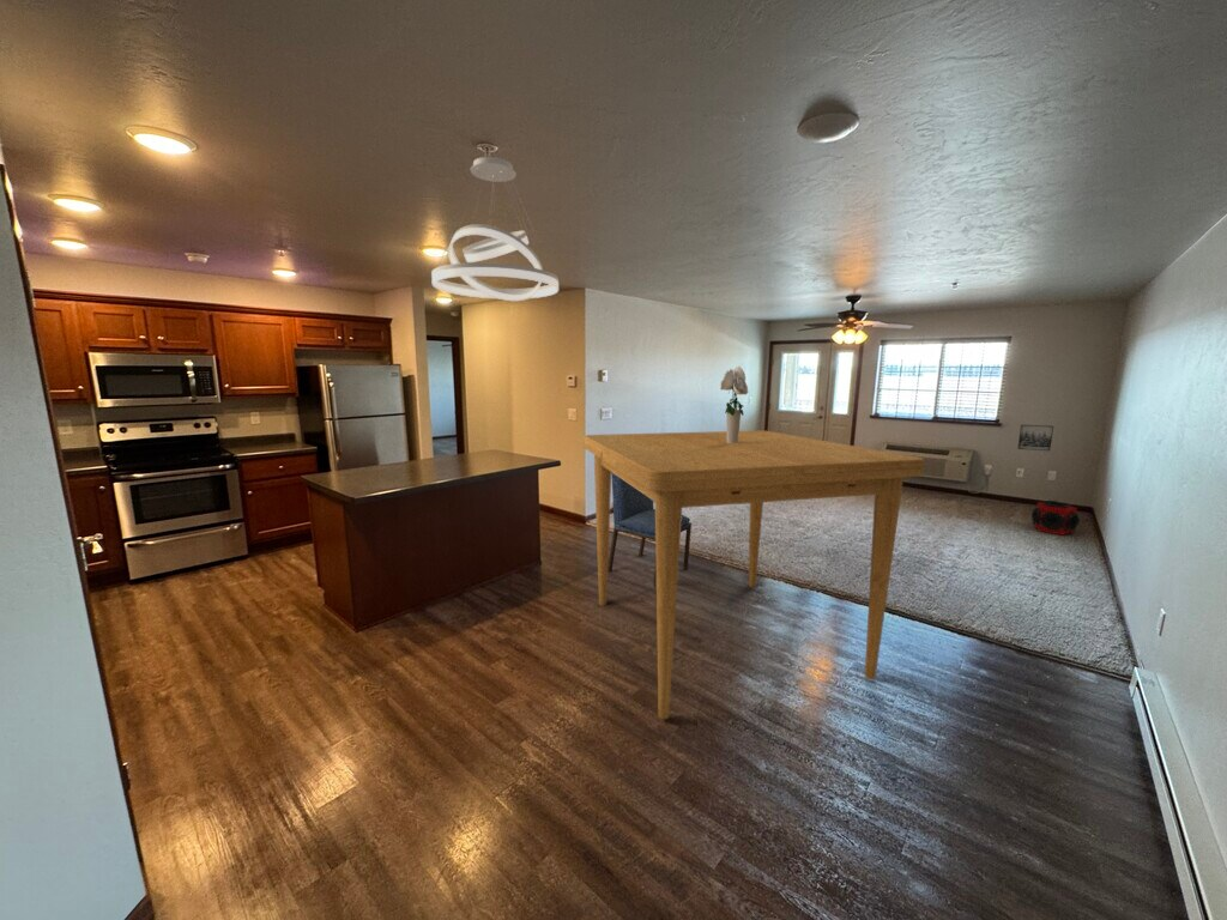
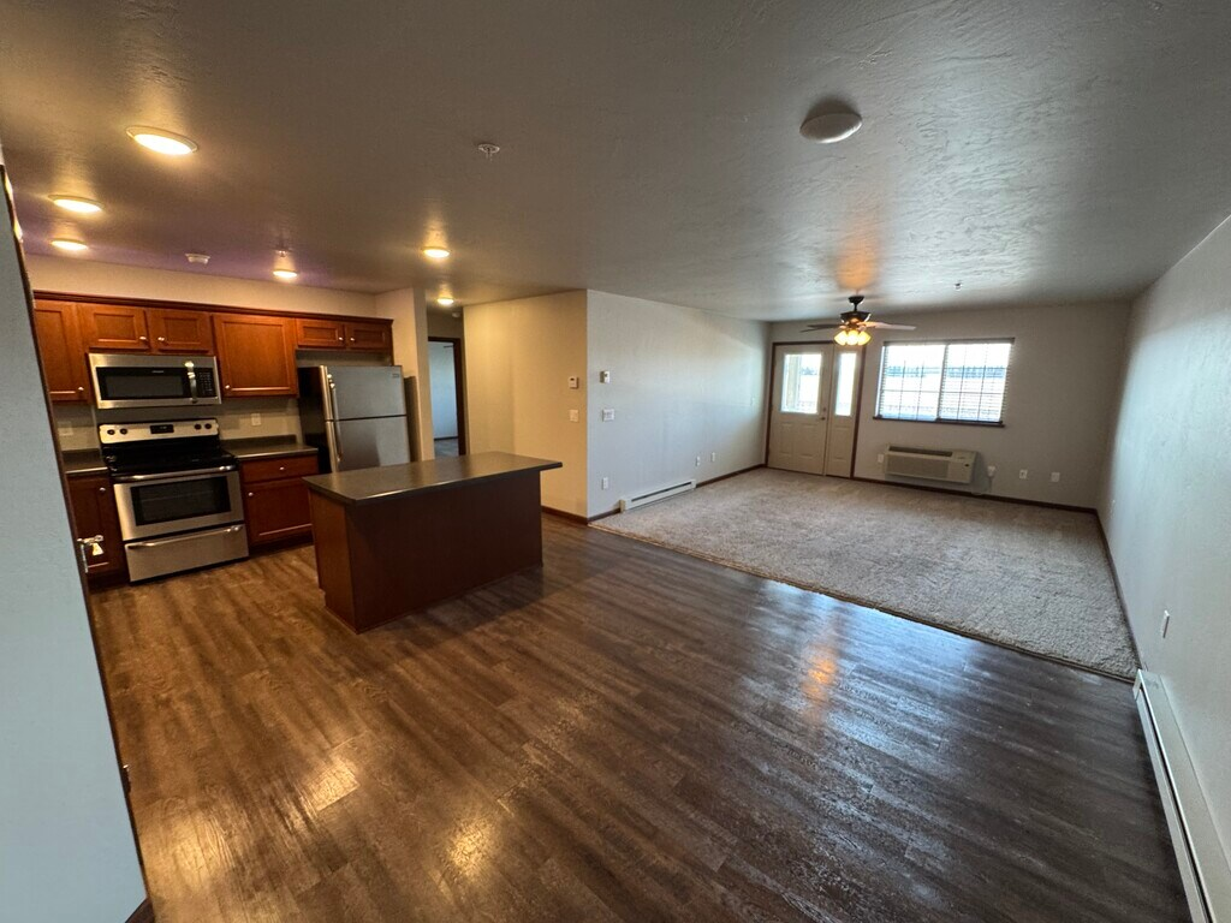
- bouquet [719,365,749,443]
- speaker [1030,500,1081,537]
- pendant light [430,156,560,302]
- dining table [582,430,925,720]
- dining chair [608,472,693,588]
- wall art [1016,423,1054,452]
